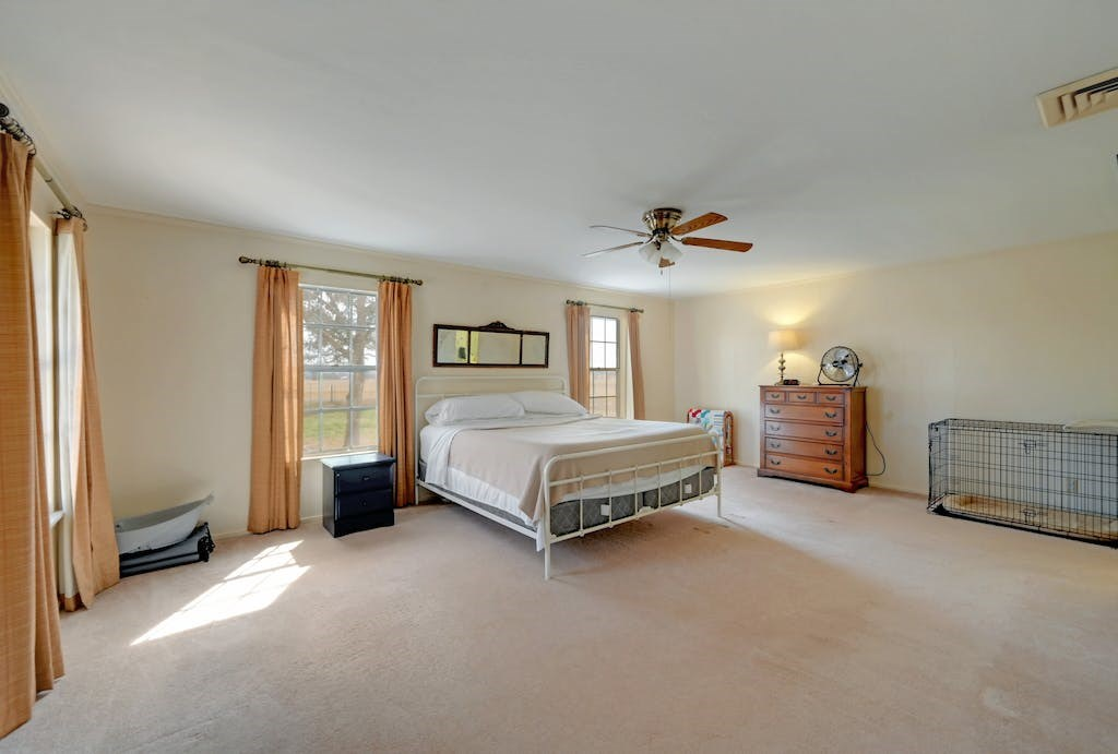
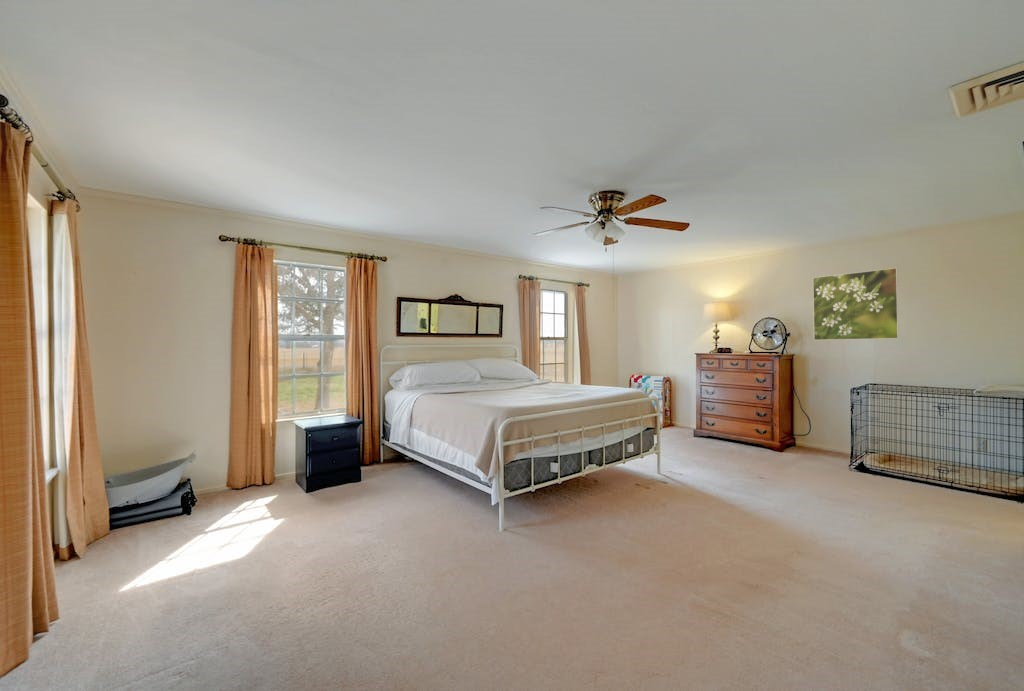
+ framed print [812,267,900,341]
